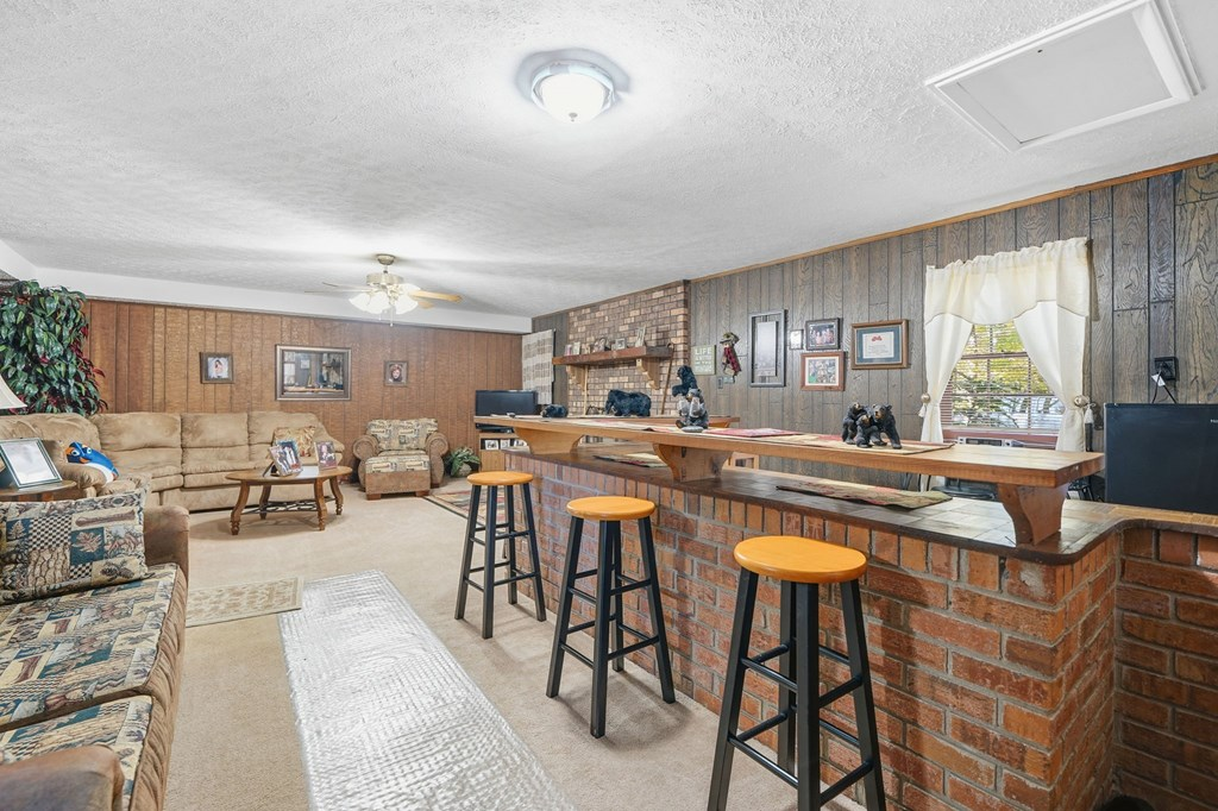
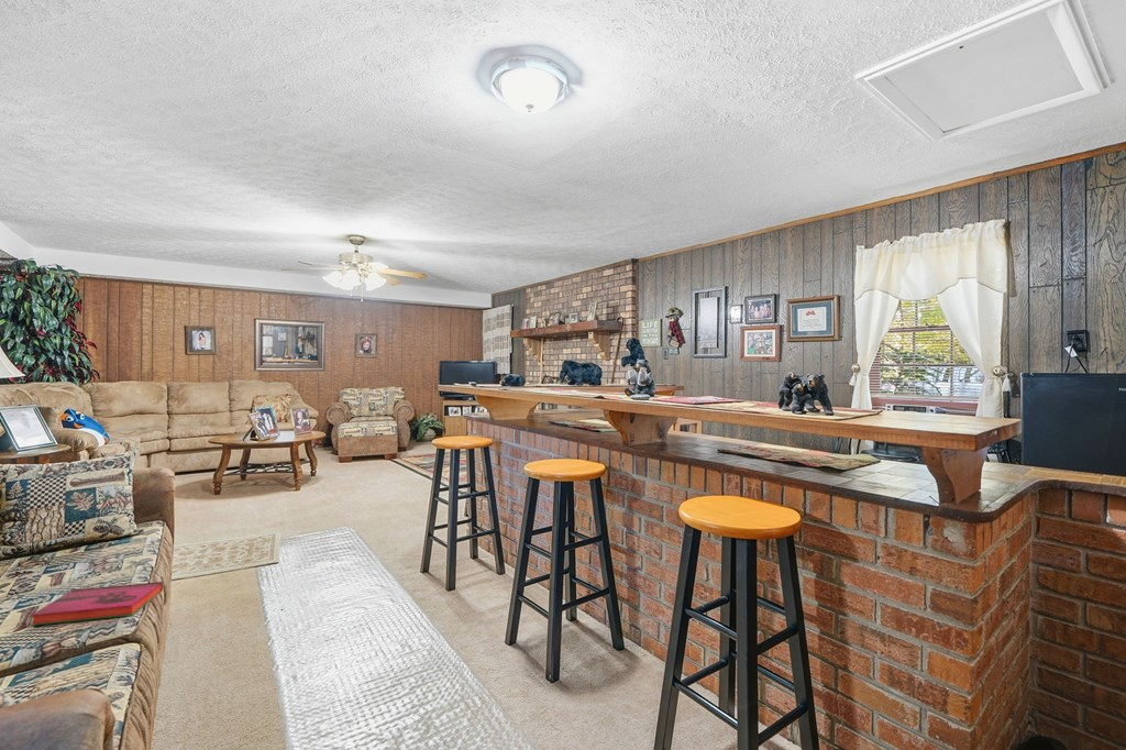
+ hardback book [30,581,164,627]
